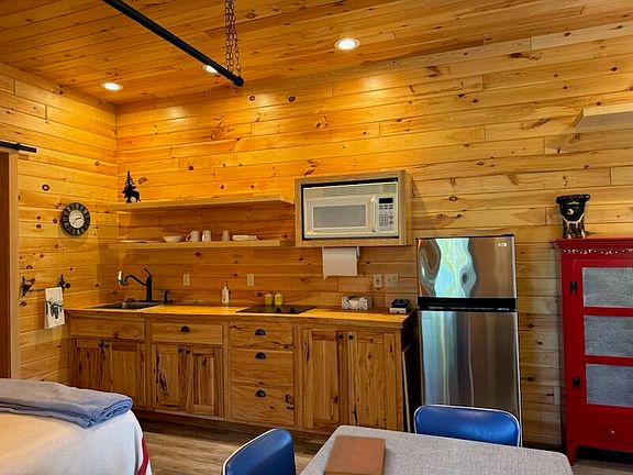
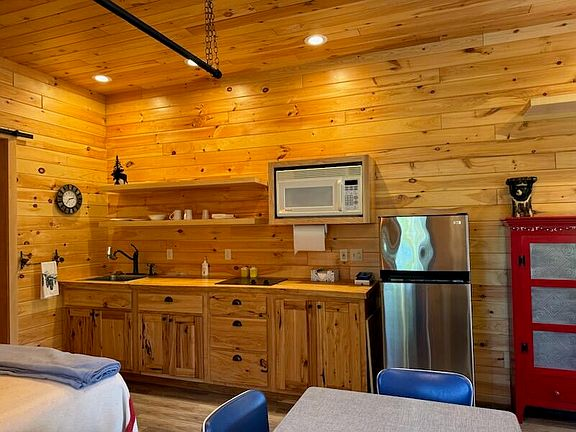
- notebook [322,434,387,475]
